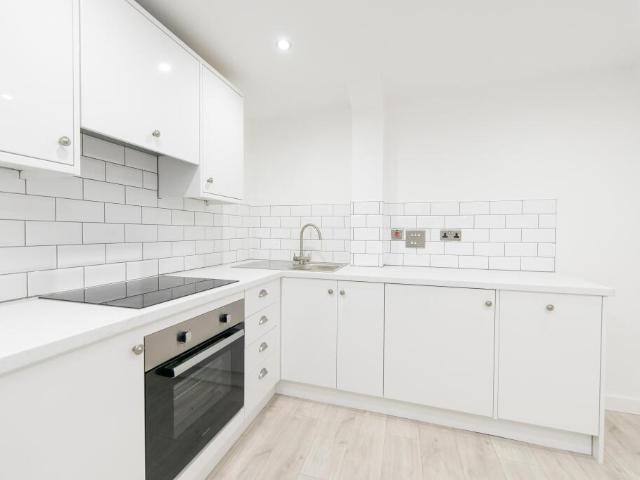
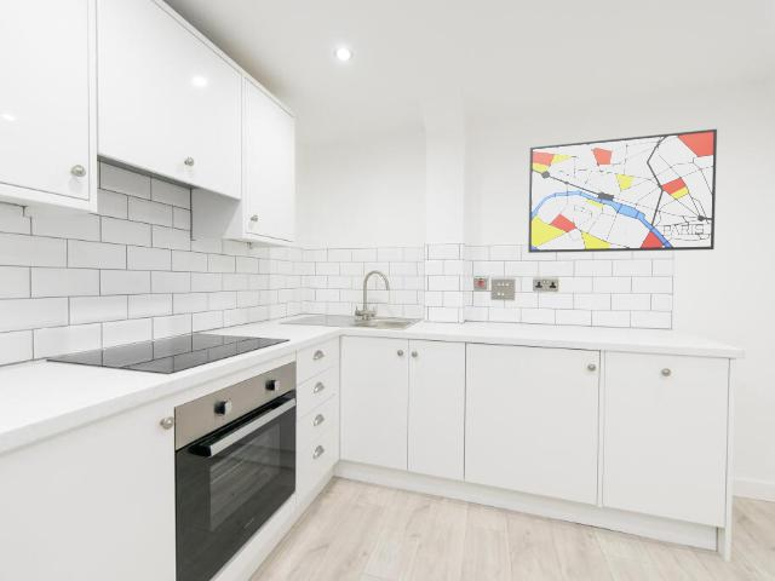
+ wall art [527,128,718,254]
